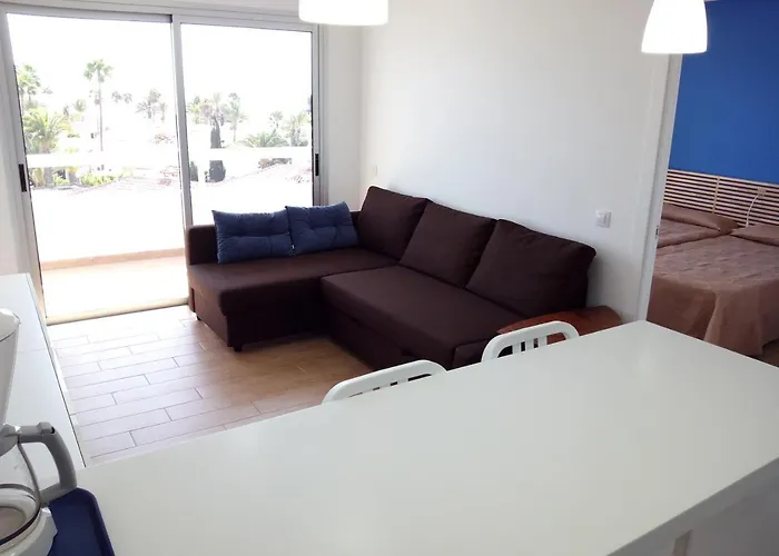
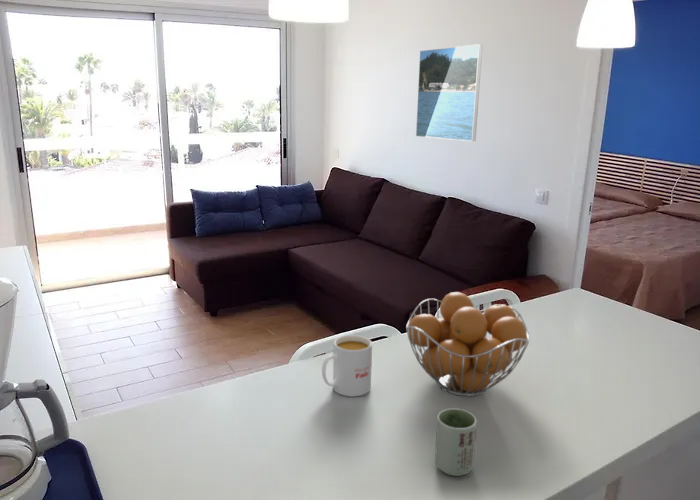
+ cup [434,407,478,477]
+ fruit basket [405,291,531,398]
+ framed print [415,43,484,142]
+ mug [321,334,373,397]
